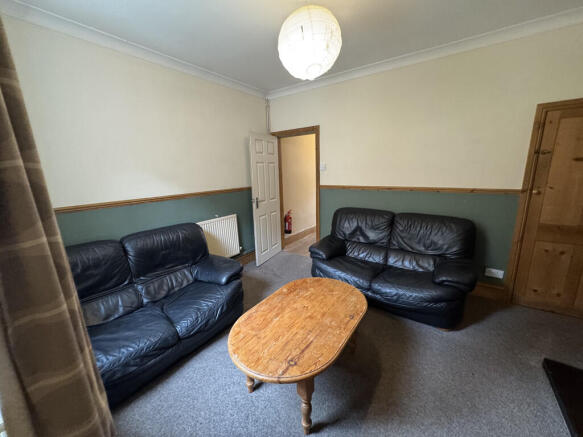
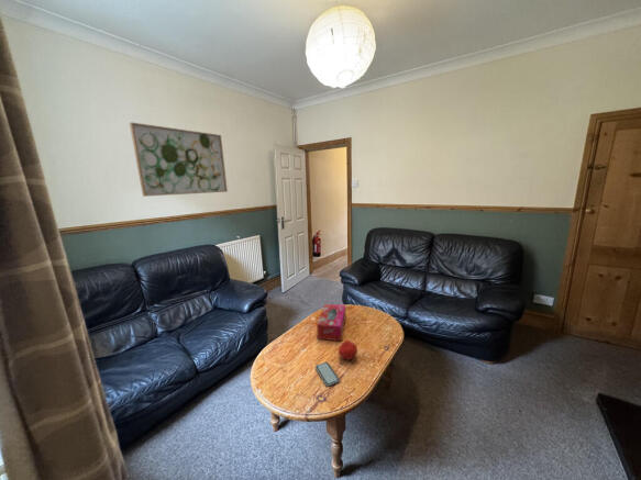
+ wall art [129,121,229,198]
+ fruit [338,339,358,360]
+ tissue box [316,303,346,342]
+ smartphone [314,361,340,387]
